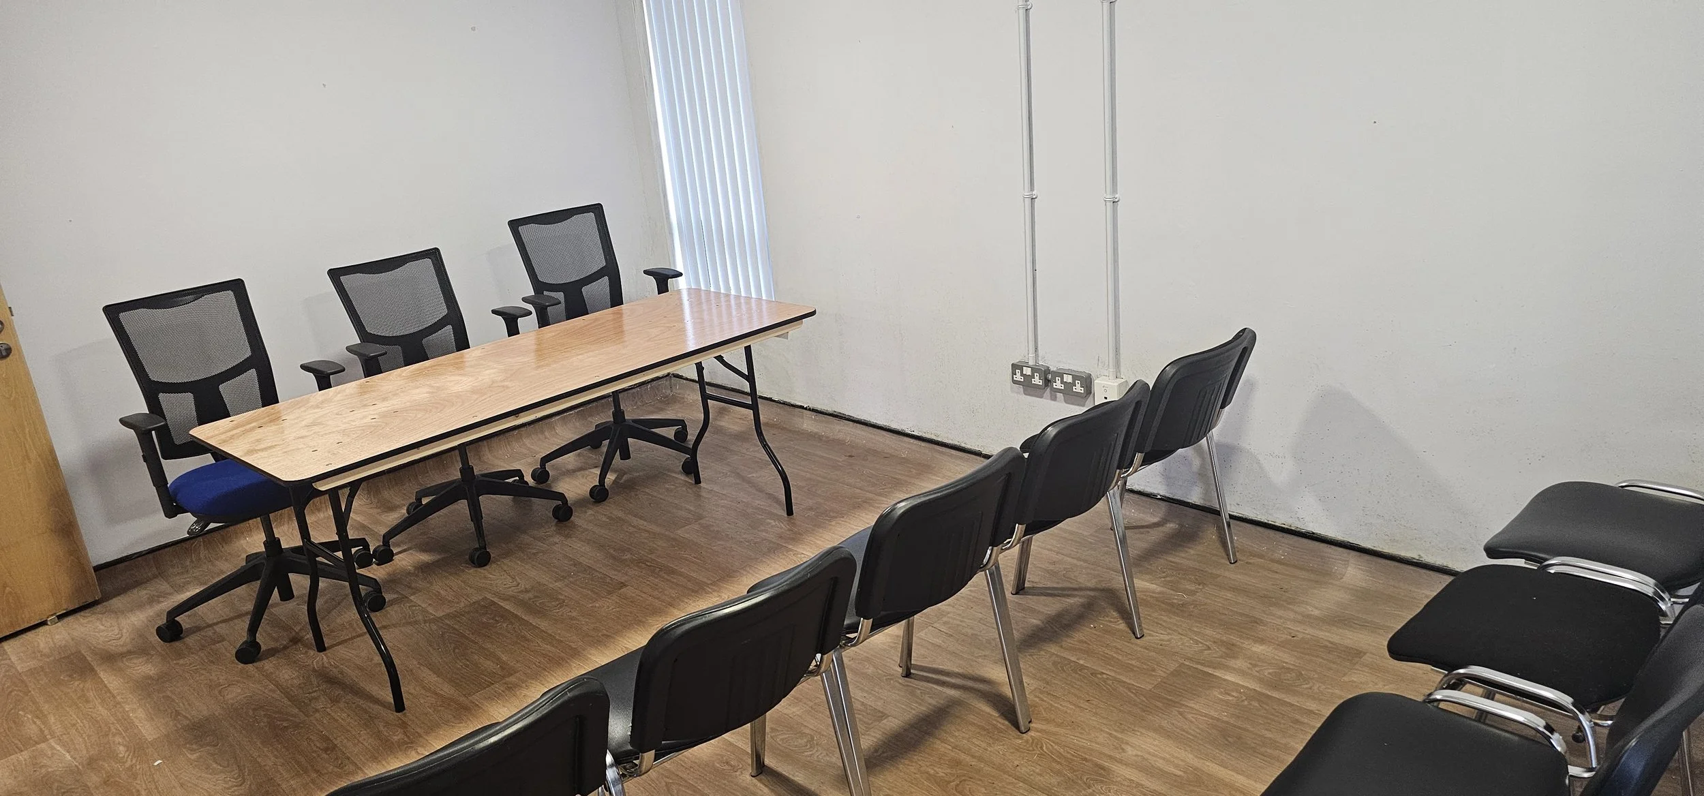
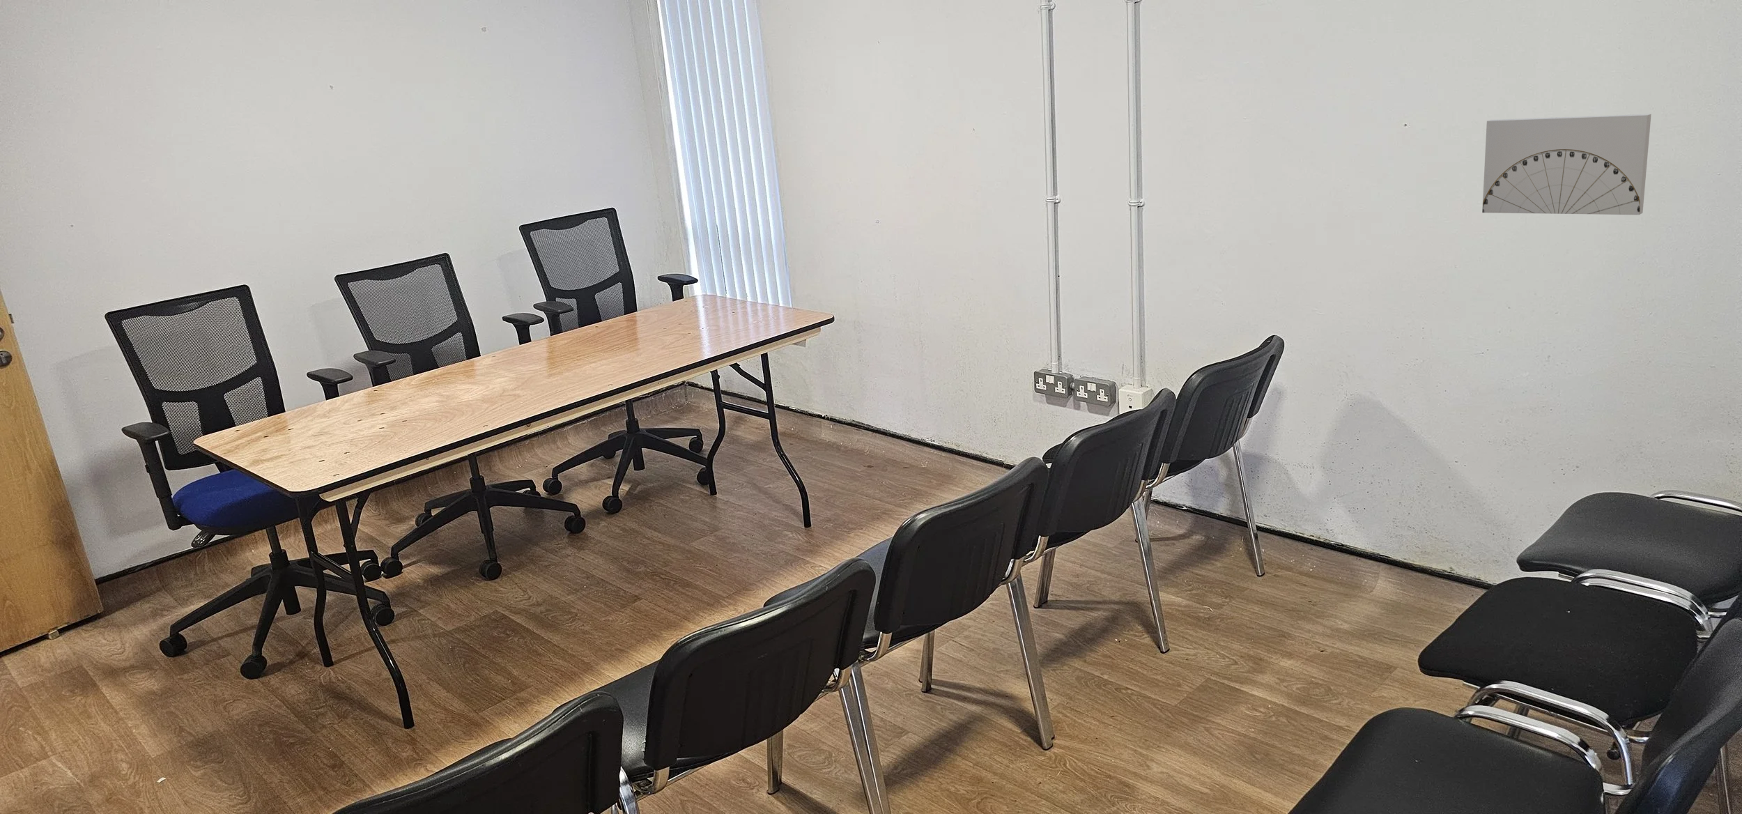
+ wall art [1481,113,1651,215]
